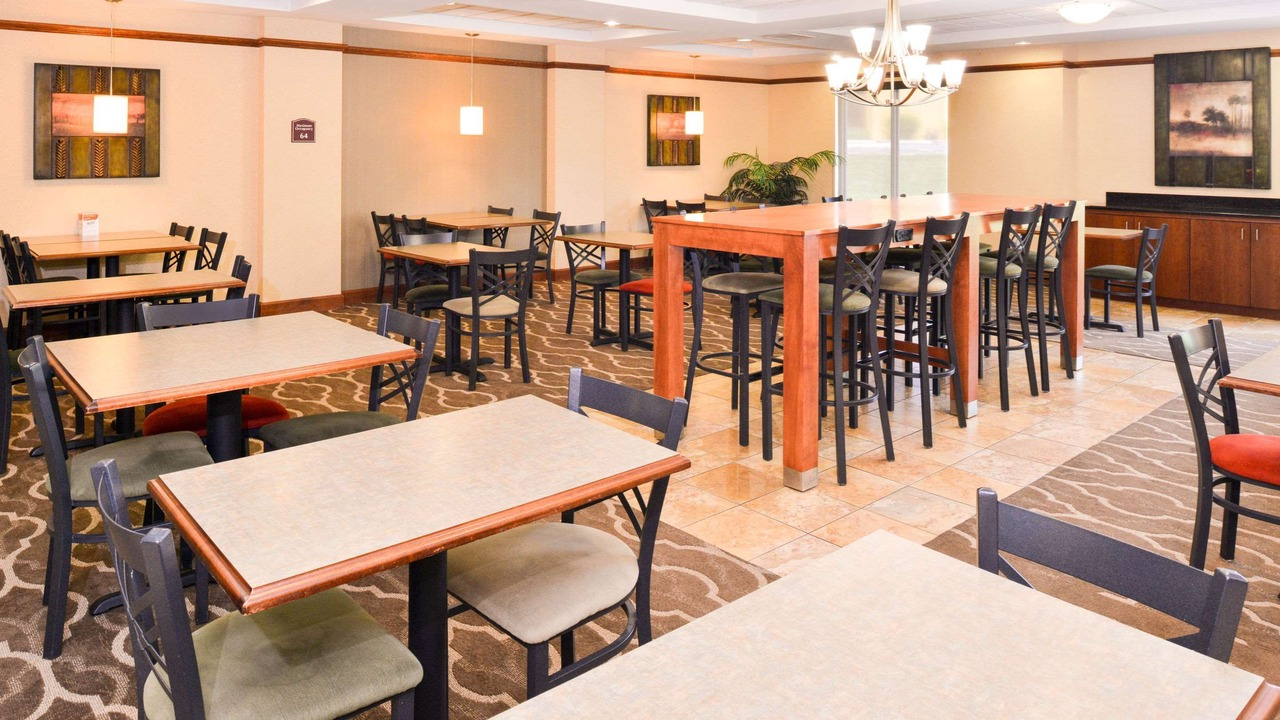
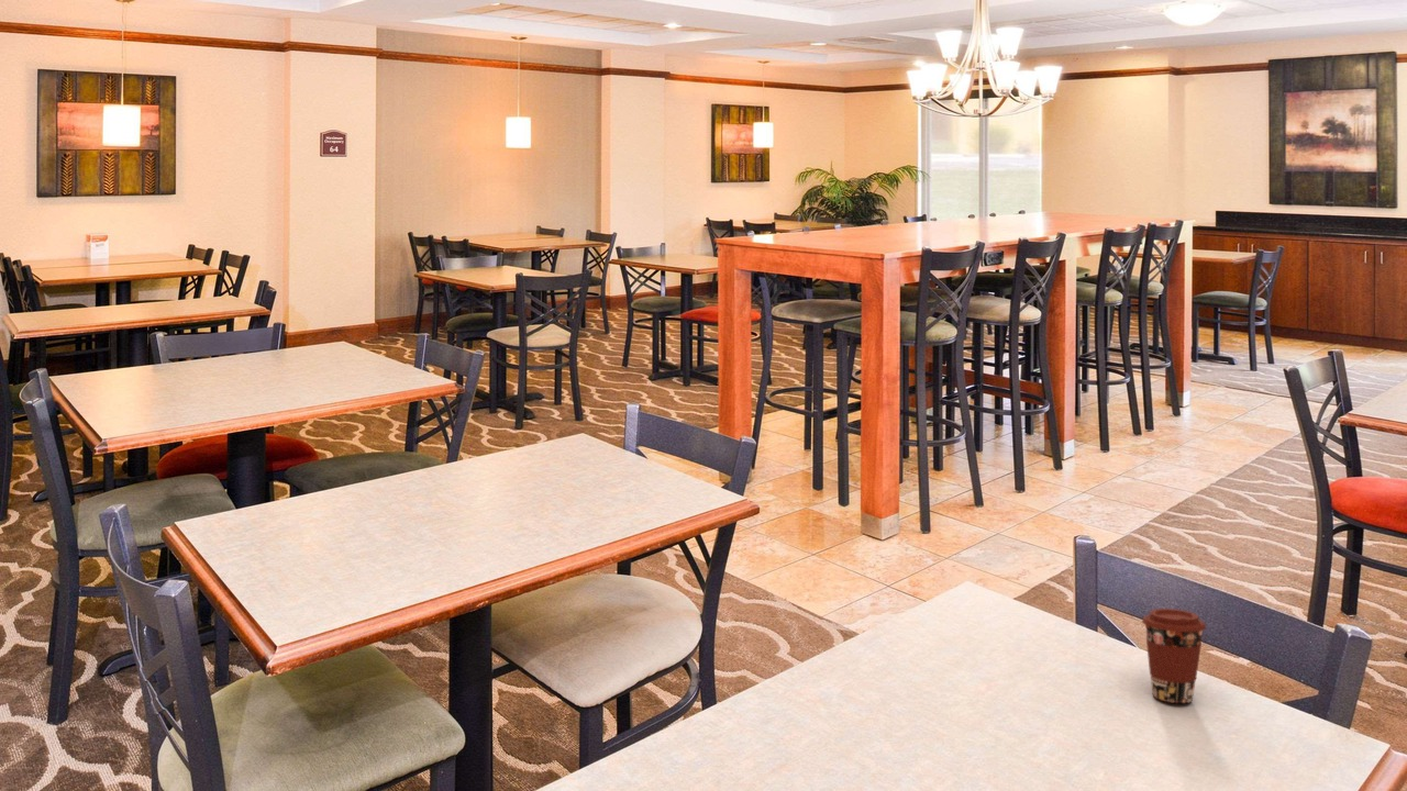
+ coffee cup [1141,608,1207,704]
